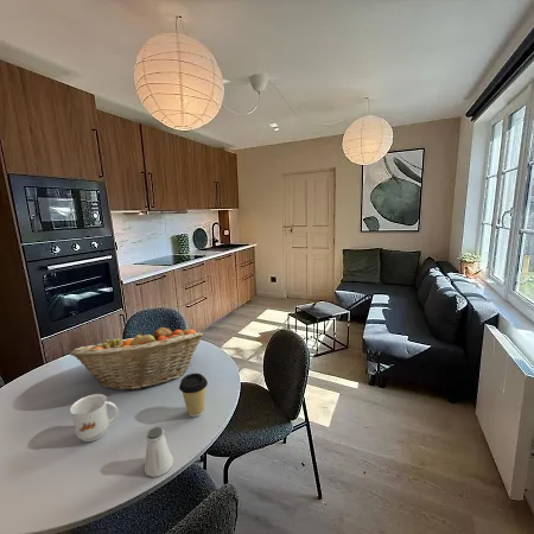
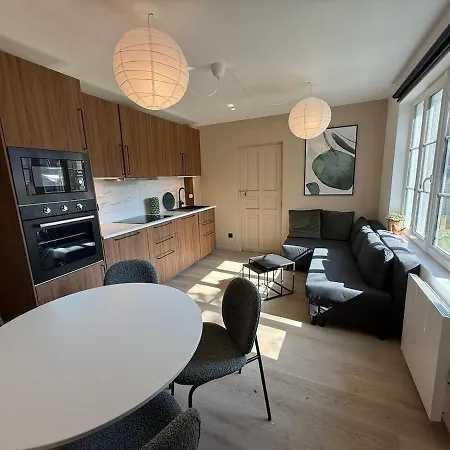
- fruit basket [69,326,204,392]
- saltshaker [144,426,174,478]
- mug [69,393,119,444]
- coffee cup [178,373,209,418]
